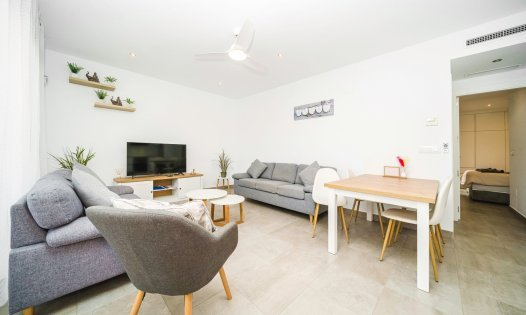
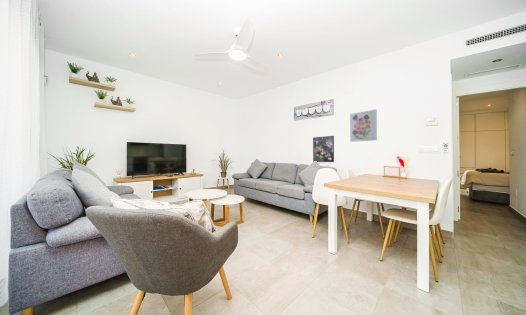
+ wall art [349,108,378,143]
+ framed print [312,135,335,163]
